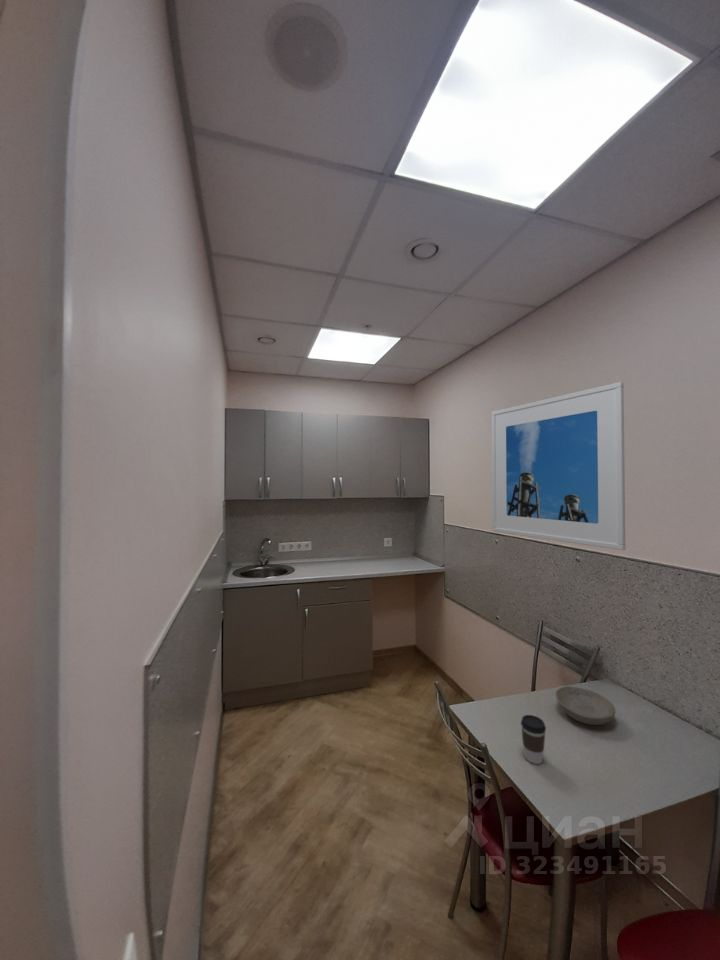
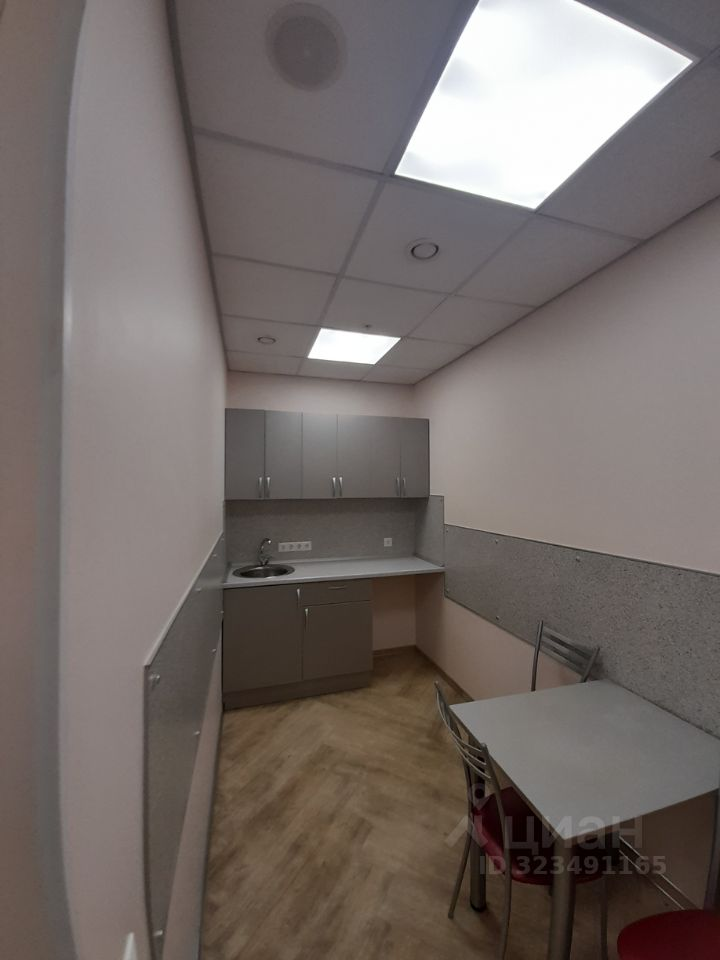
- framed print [491,381,626,551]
- coffee cup [520,714,547,765]
- bowl [554,685,617,726]
